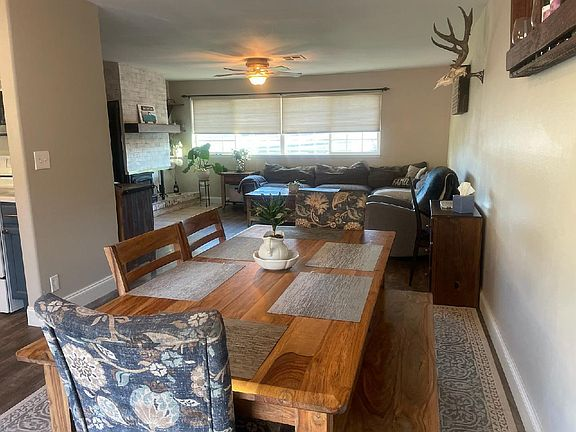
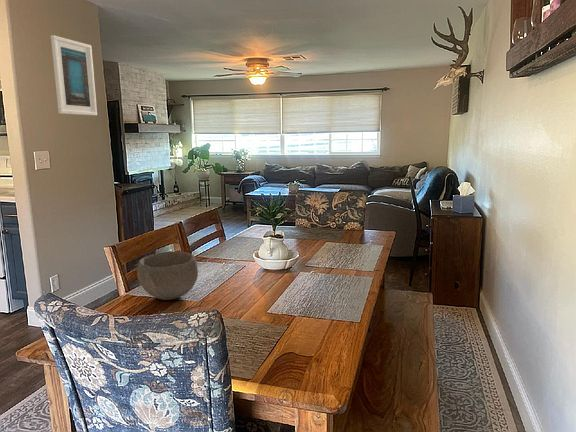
+ bowl [136,250,199,301]
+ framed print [50,34,98,116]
